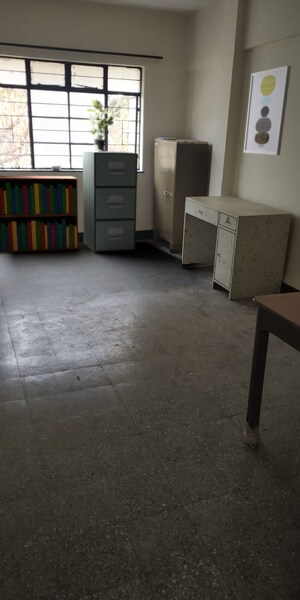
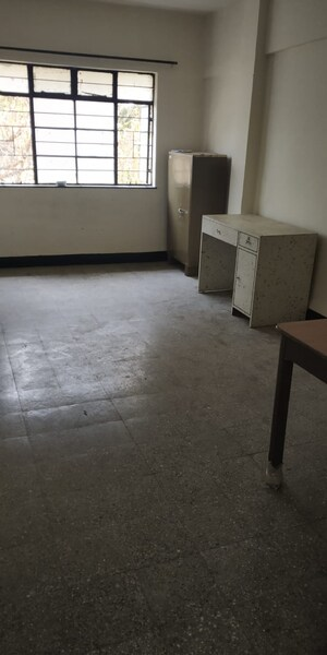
- wall art [243,65,292,156]
- bookshelf [0,175,79,254]
- filing cabinet [82,149,139,253]
- potted plant [86,98,115,152]
